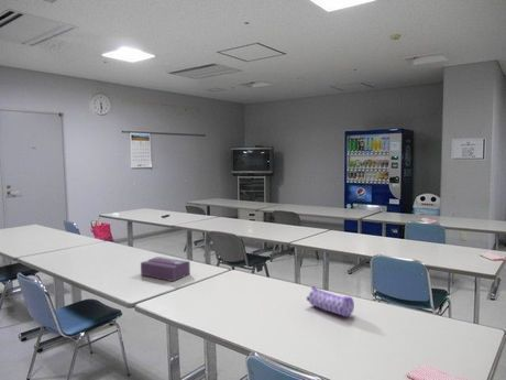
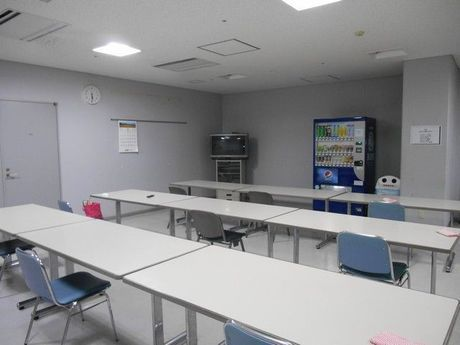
- tissue box [140,256,191,282]
- pencil case [306,285,355,317]
